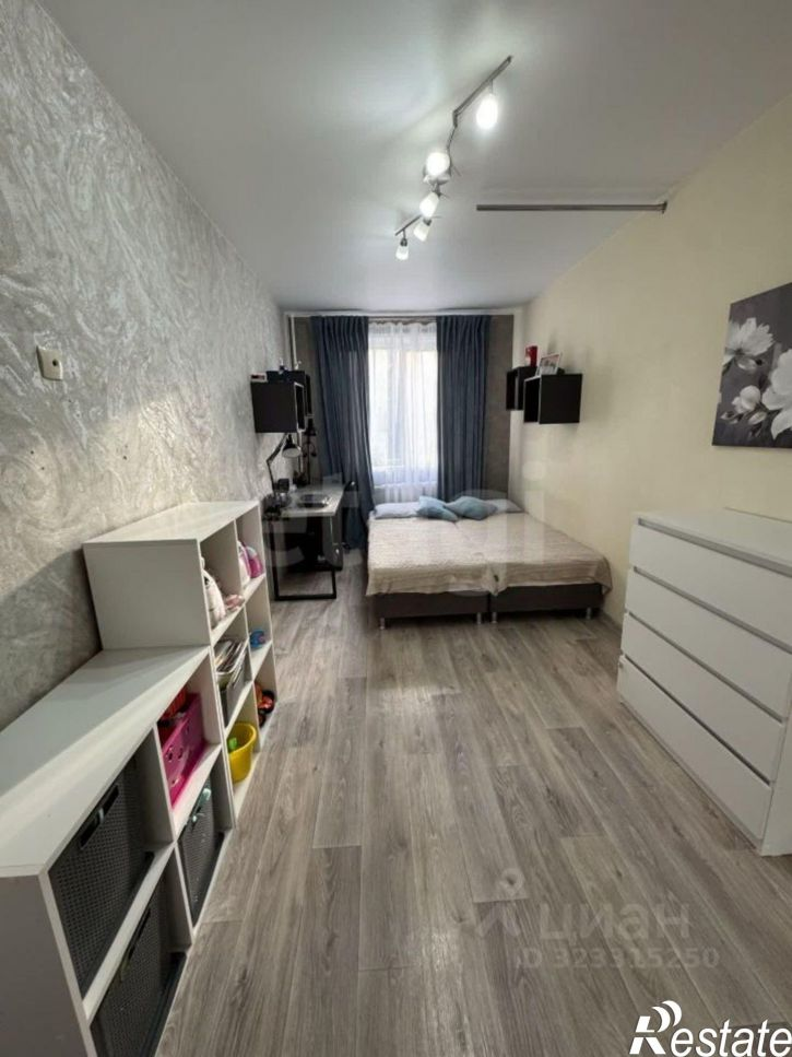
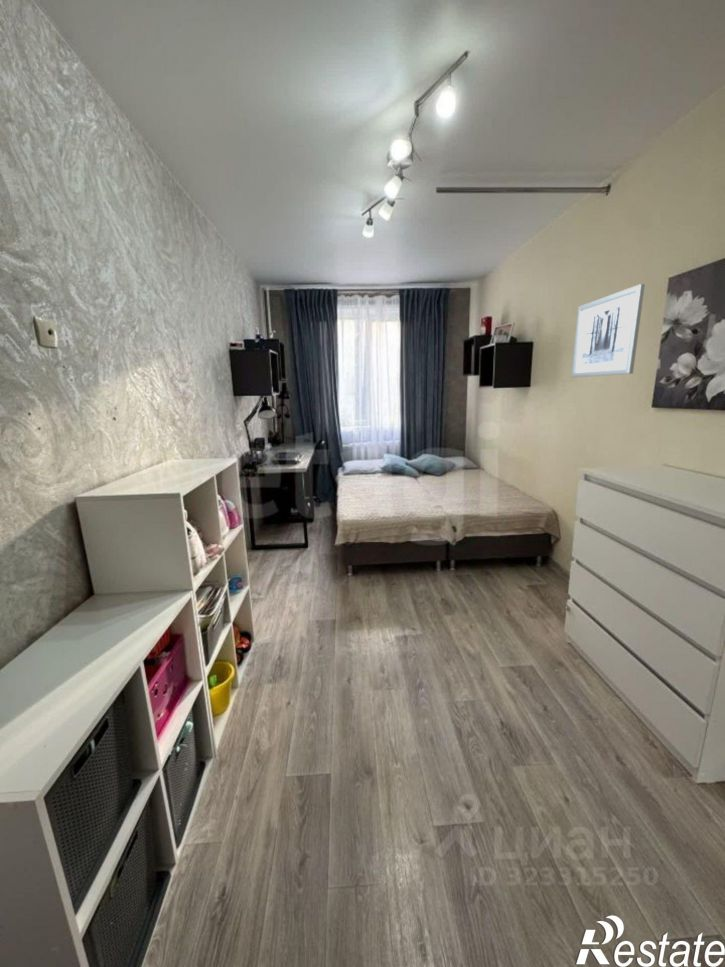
+ wall art [570,283,646,378]
